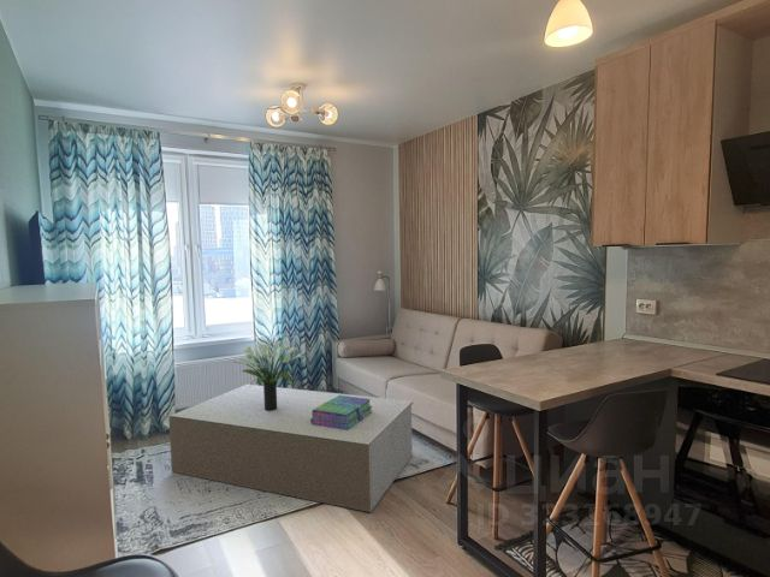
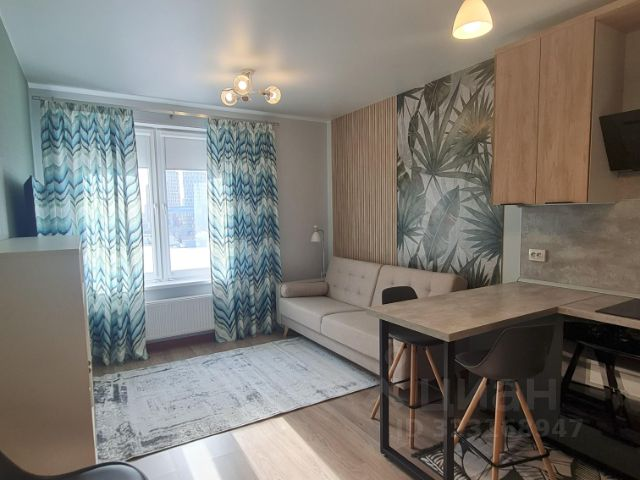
- coffee table [168,383,414,513]
- stack of books [310,395,373,429]
- potted plant [232,339,304,411]
